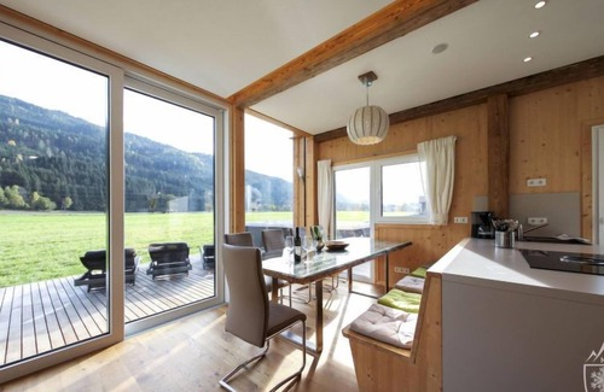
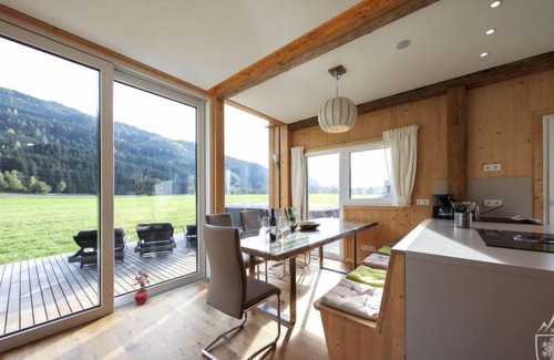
+ potted plant [130,270,152,306]
